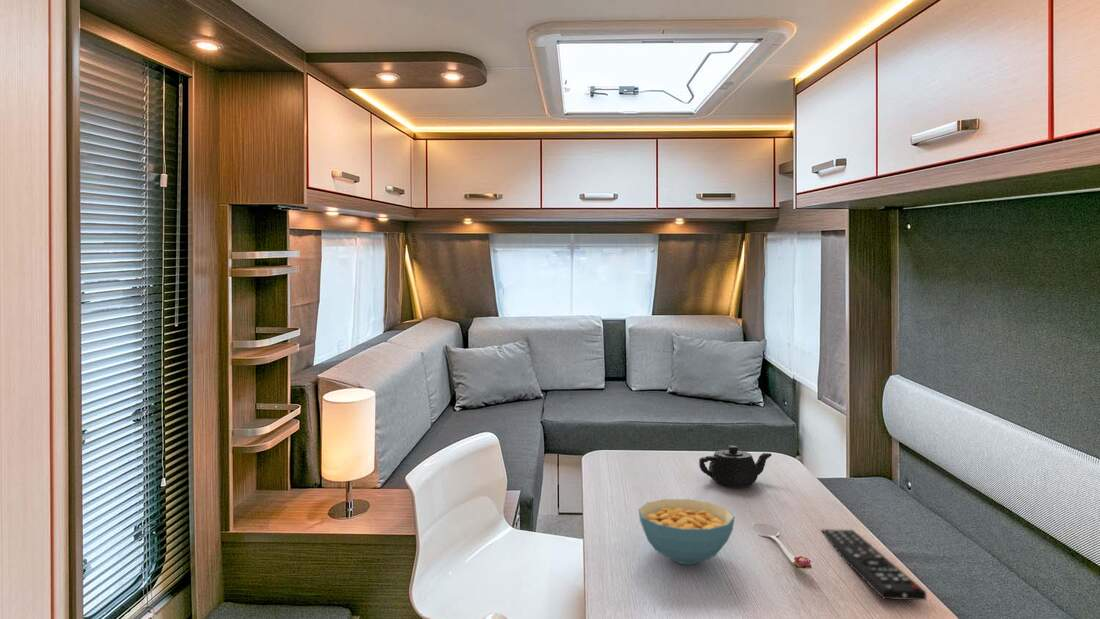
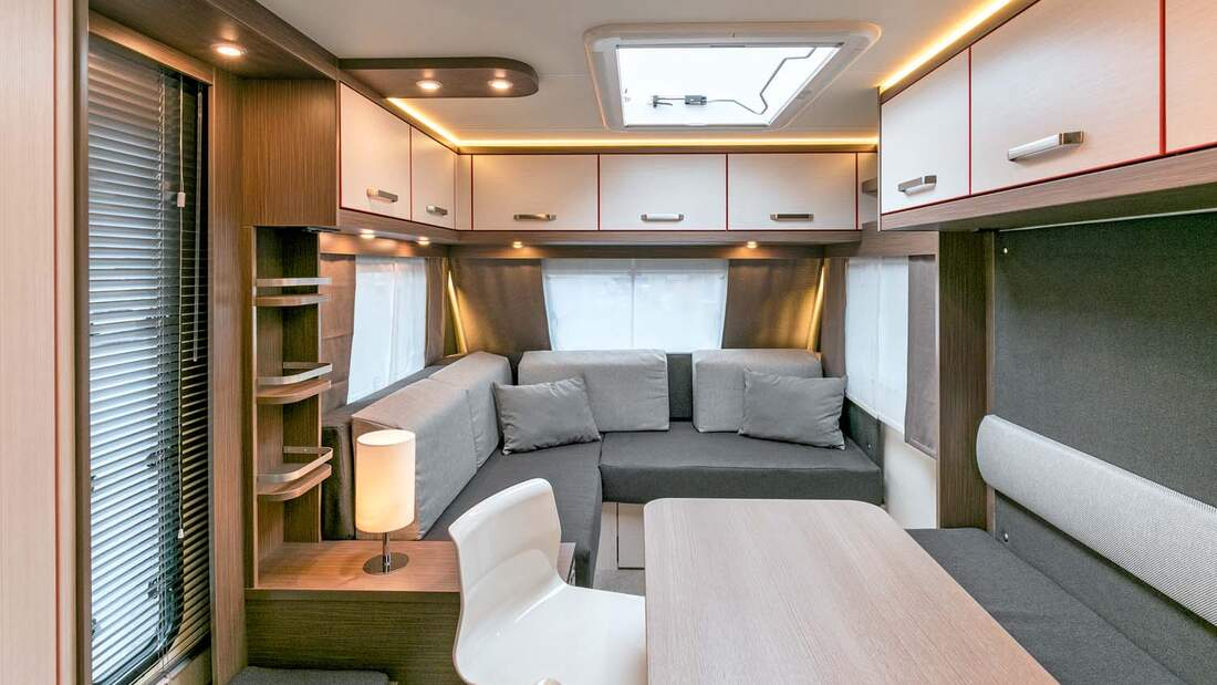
- cereal bowl [638,498,735,565]
- remote control [820,529,927,601]
- teapot [698,445,772,488]
- spoon [751,521,813,570]
